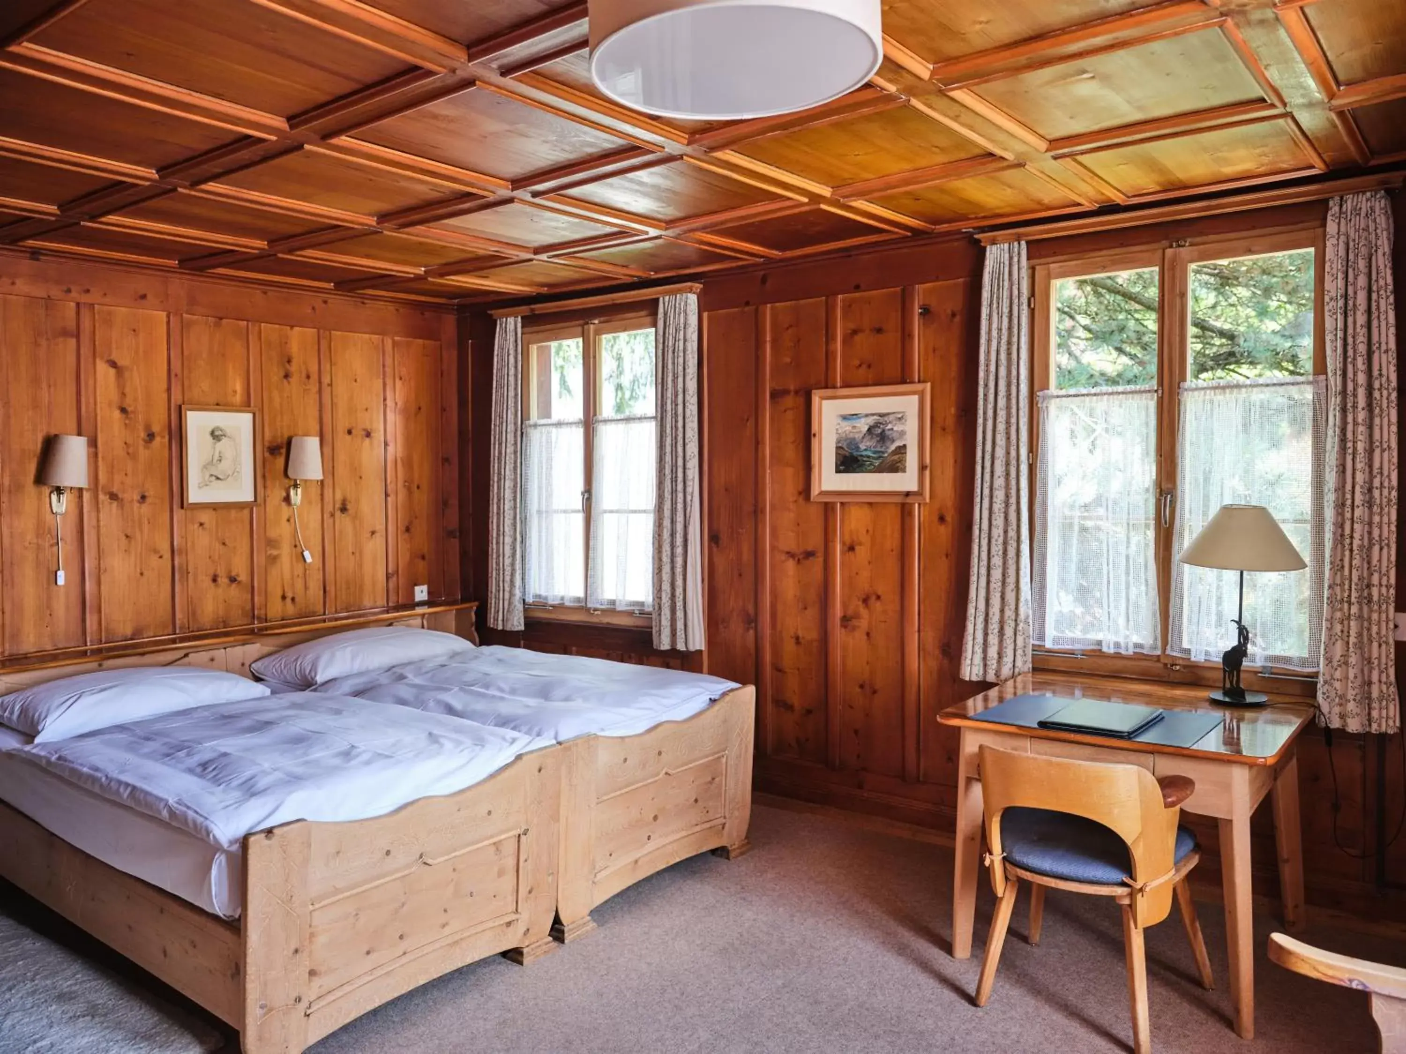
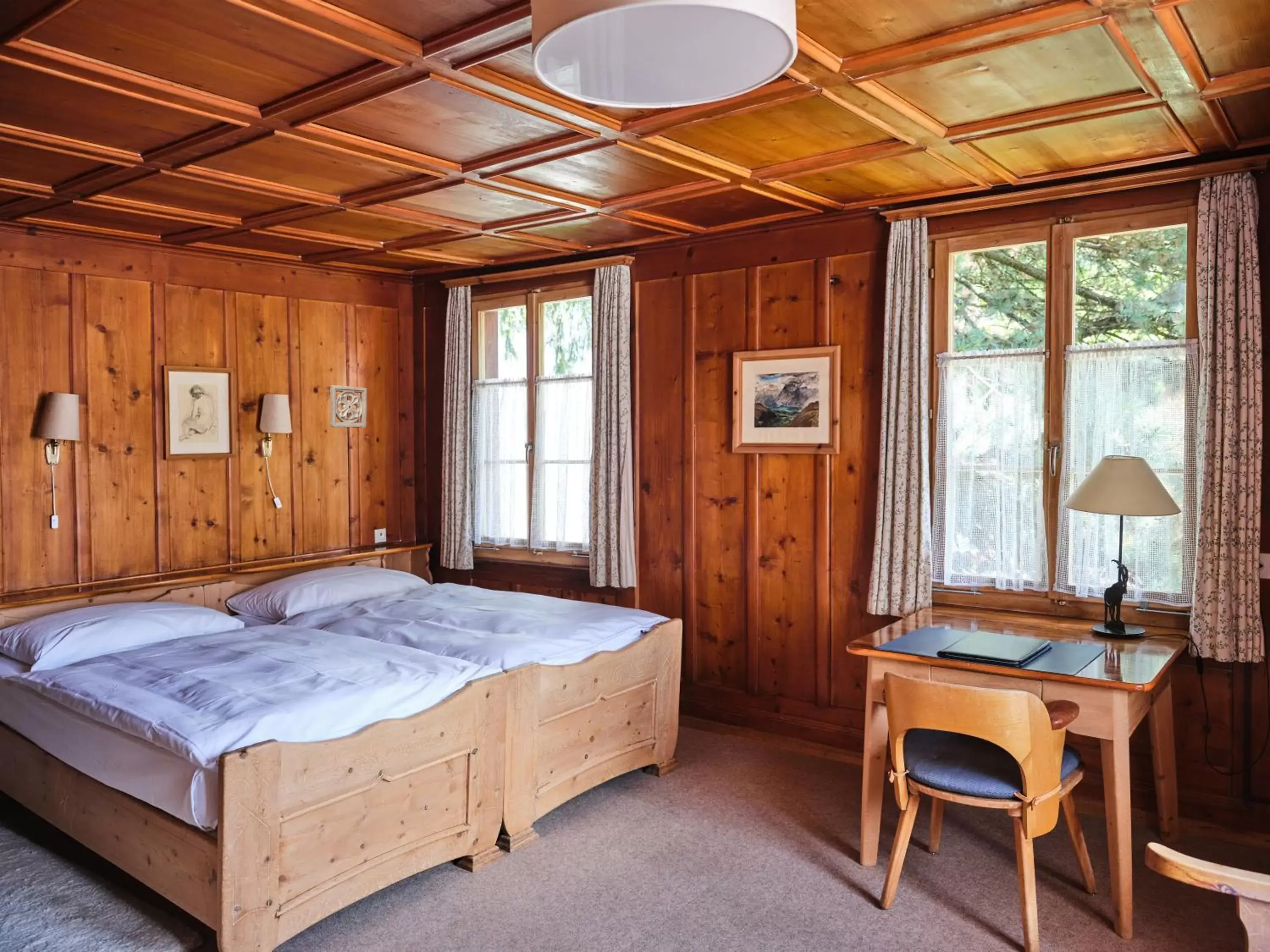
+ wall ornament [329,385,367,429]
